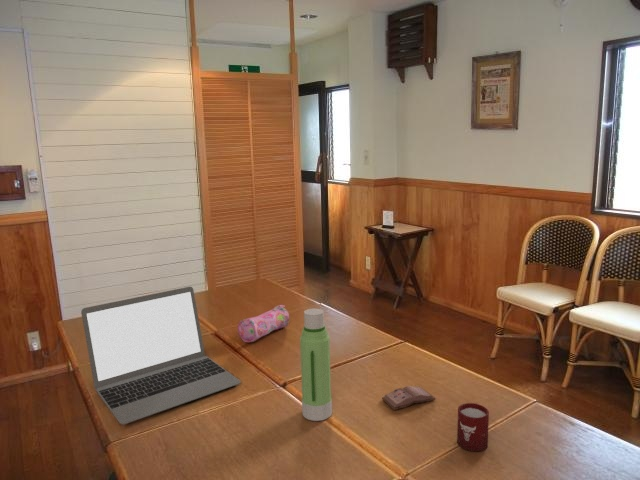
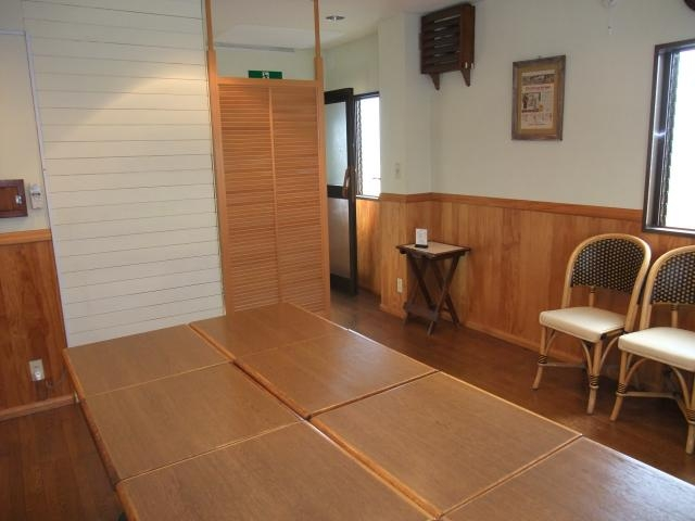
- water bottle [299,308,333,422]
- cup [456,402,490,452]
- book [381,385,436,411]
- laptop [80,286,242,426]
- pencil case [237,304,290,343]
